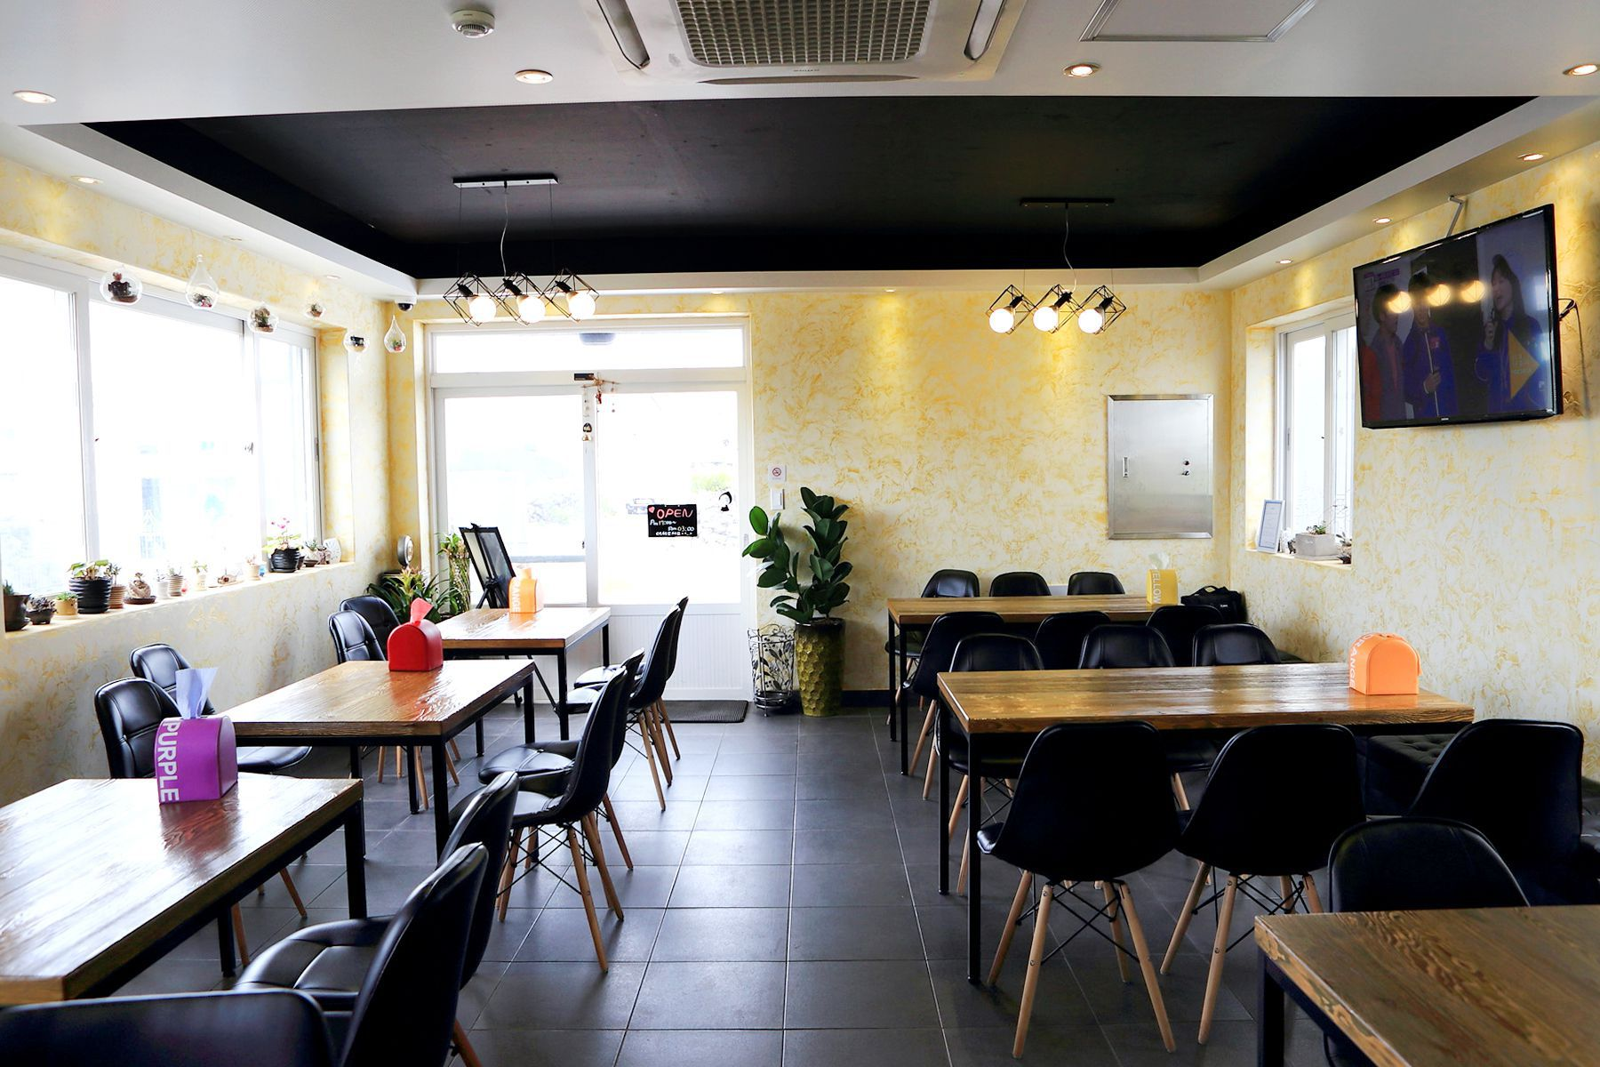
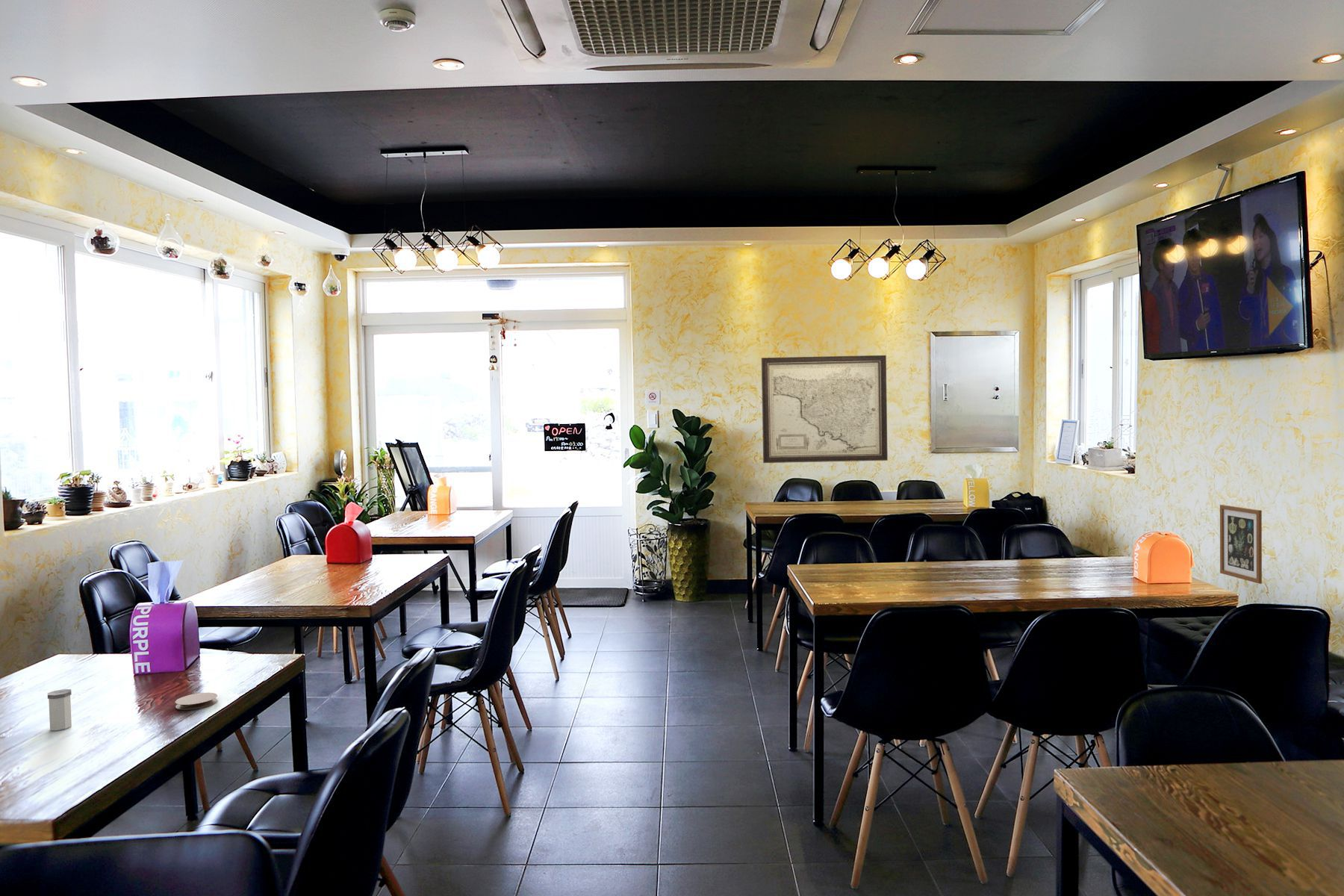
+ wall art [1219,504,1263,585]
+ salt shaker [47,688,72,731]
+ wall art [761,355,889,464]
+ coaster [175,692,218,711]
